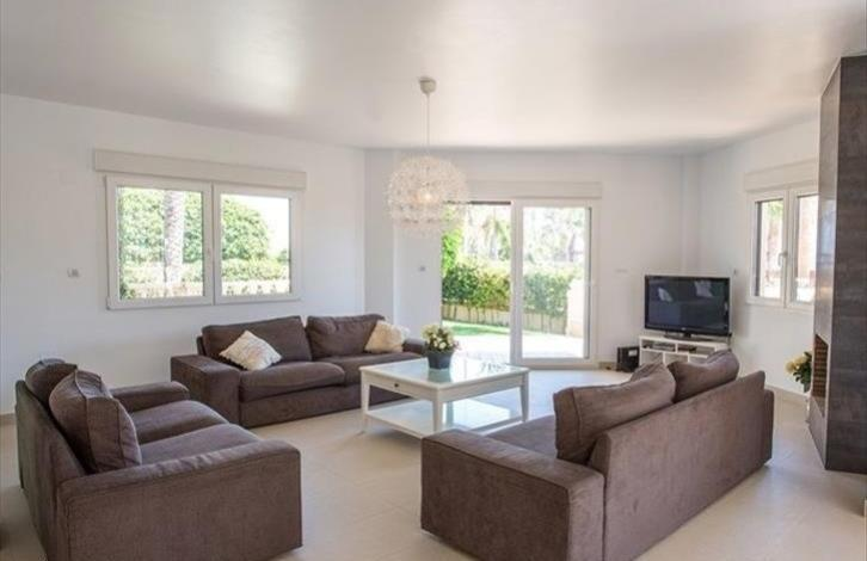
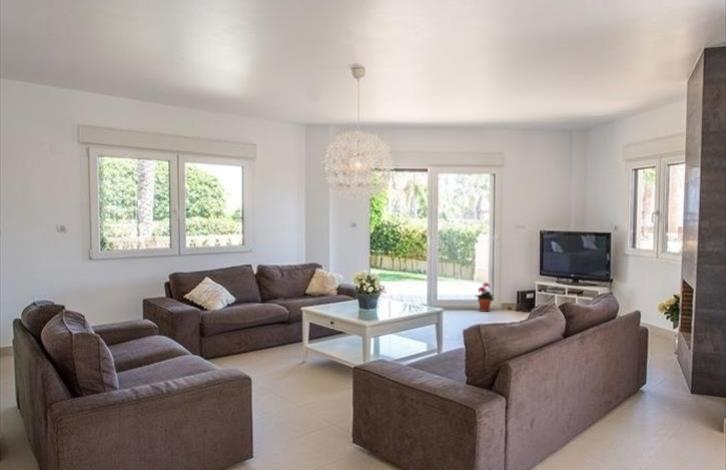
+ potted plant [475,282,495,313]
